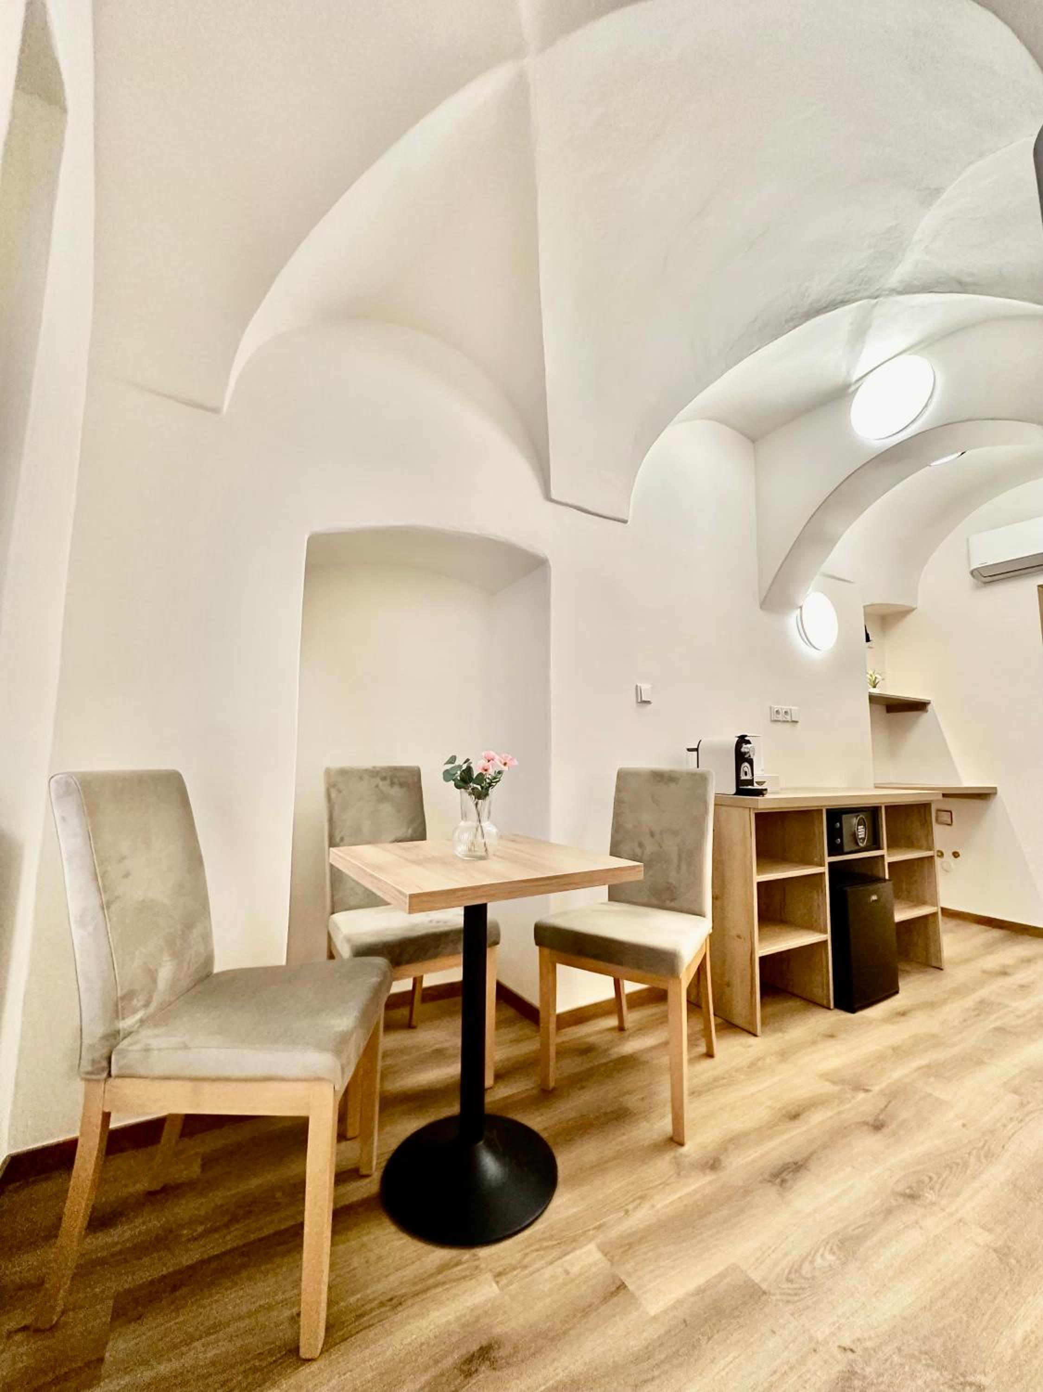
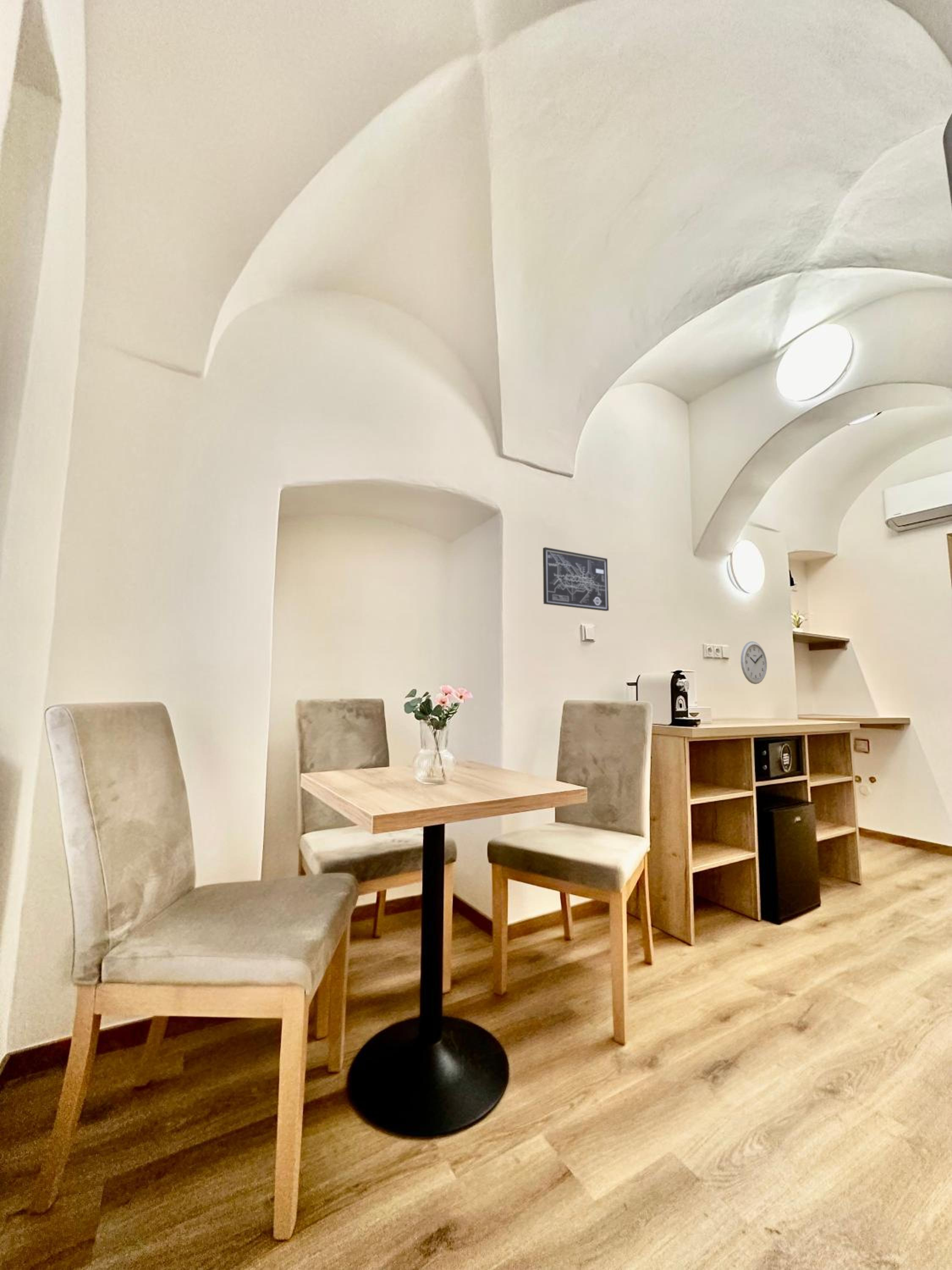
+ wall clock [740,641,768,685]
+ wall art [542,547,609,611]
